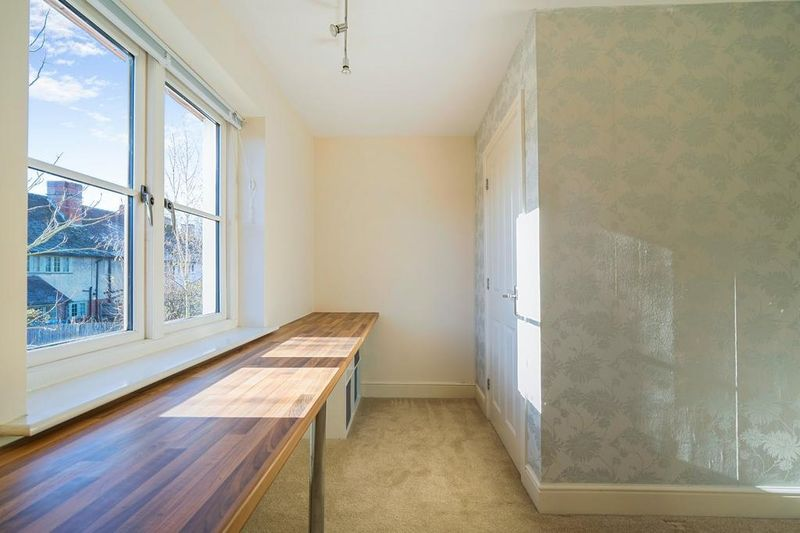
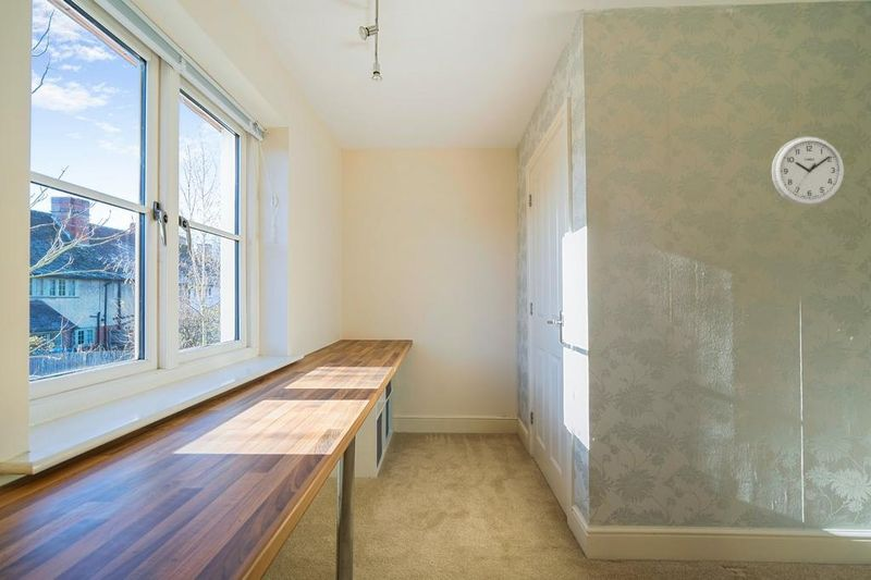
+ wall clock [771,135,845,207]
